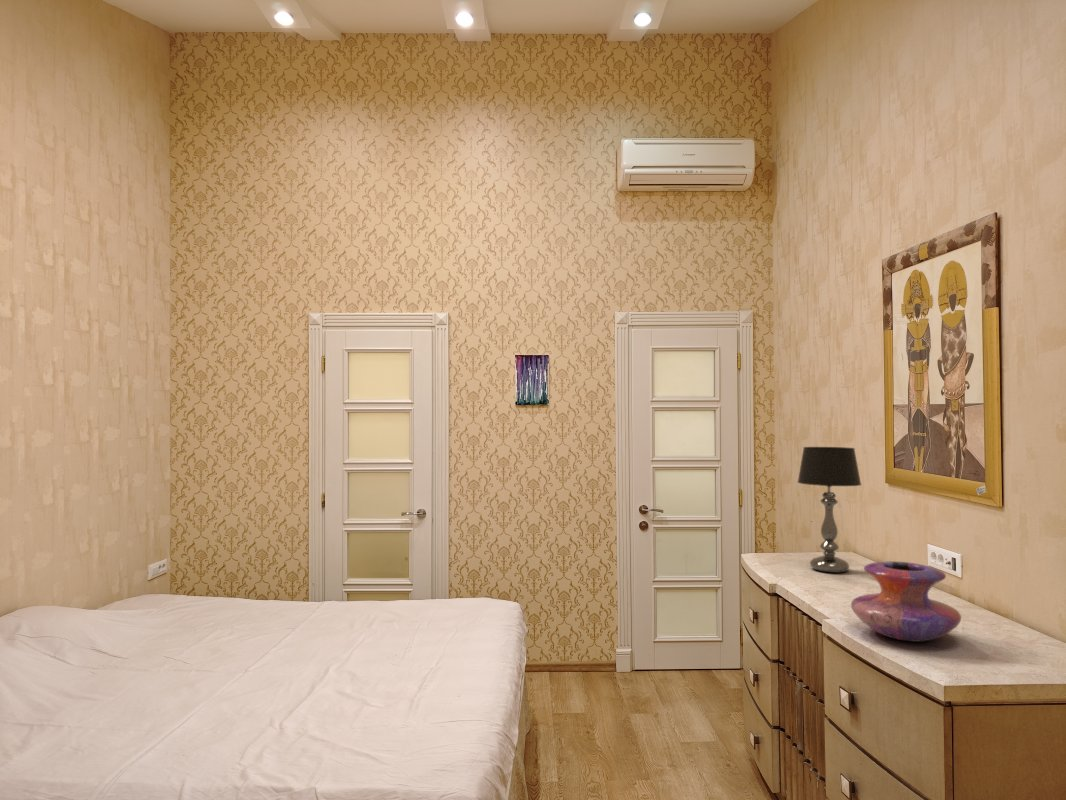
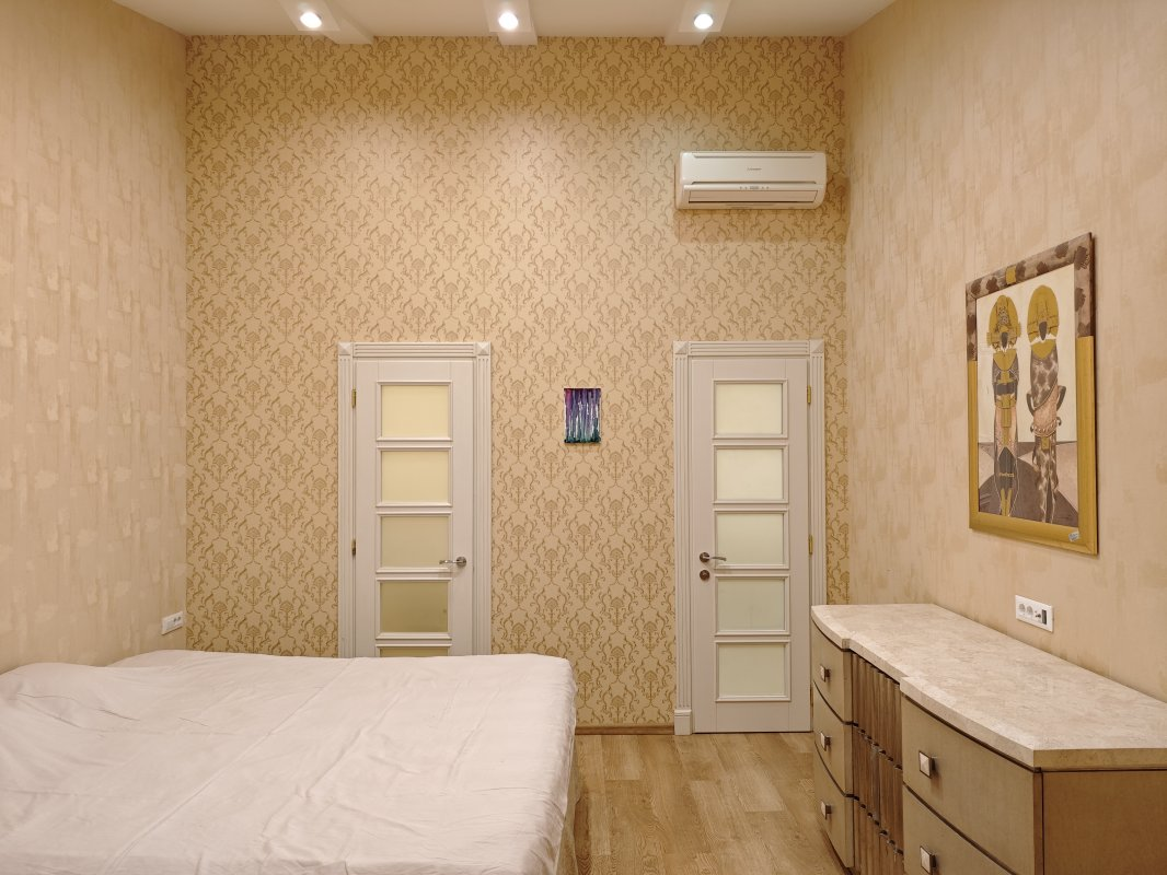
- table lamp [797,446,862,574]
- decorative vase [850,560,962,643]
